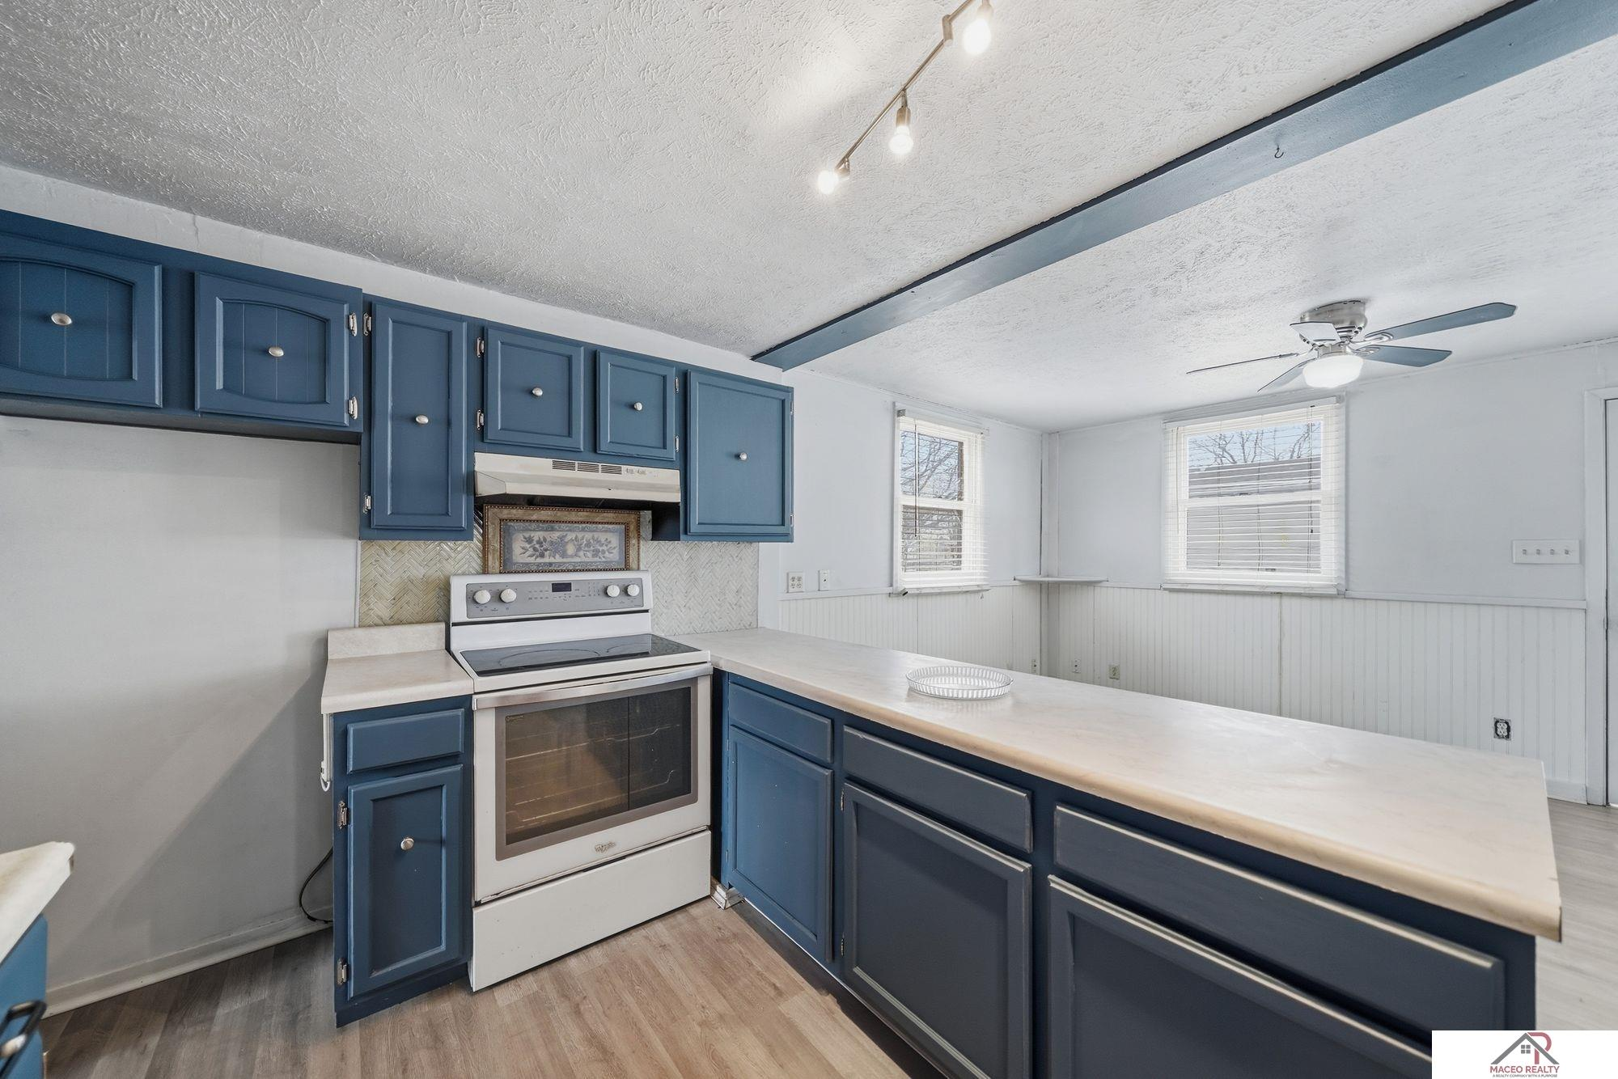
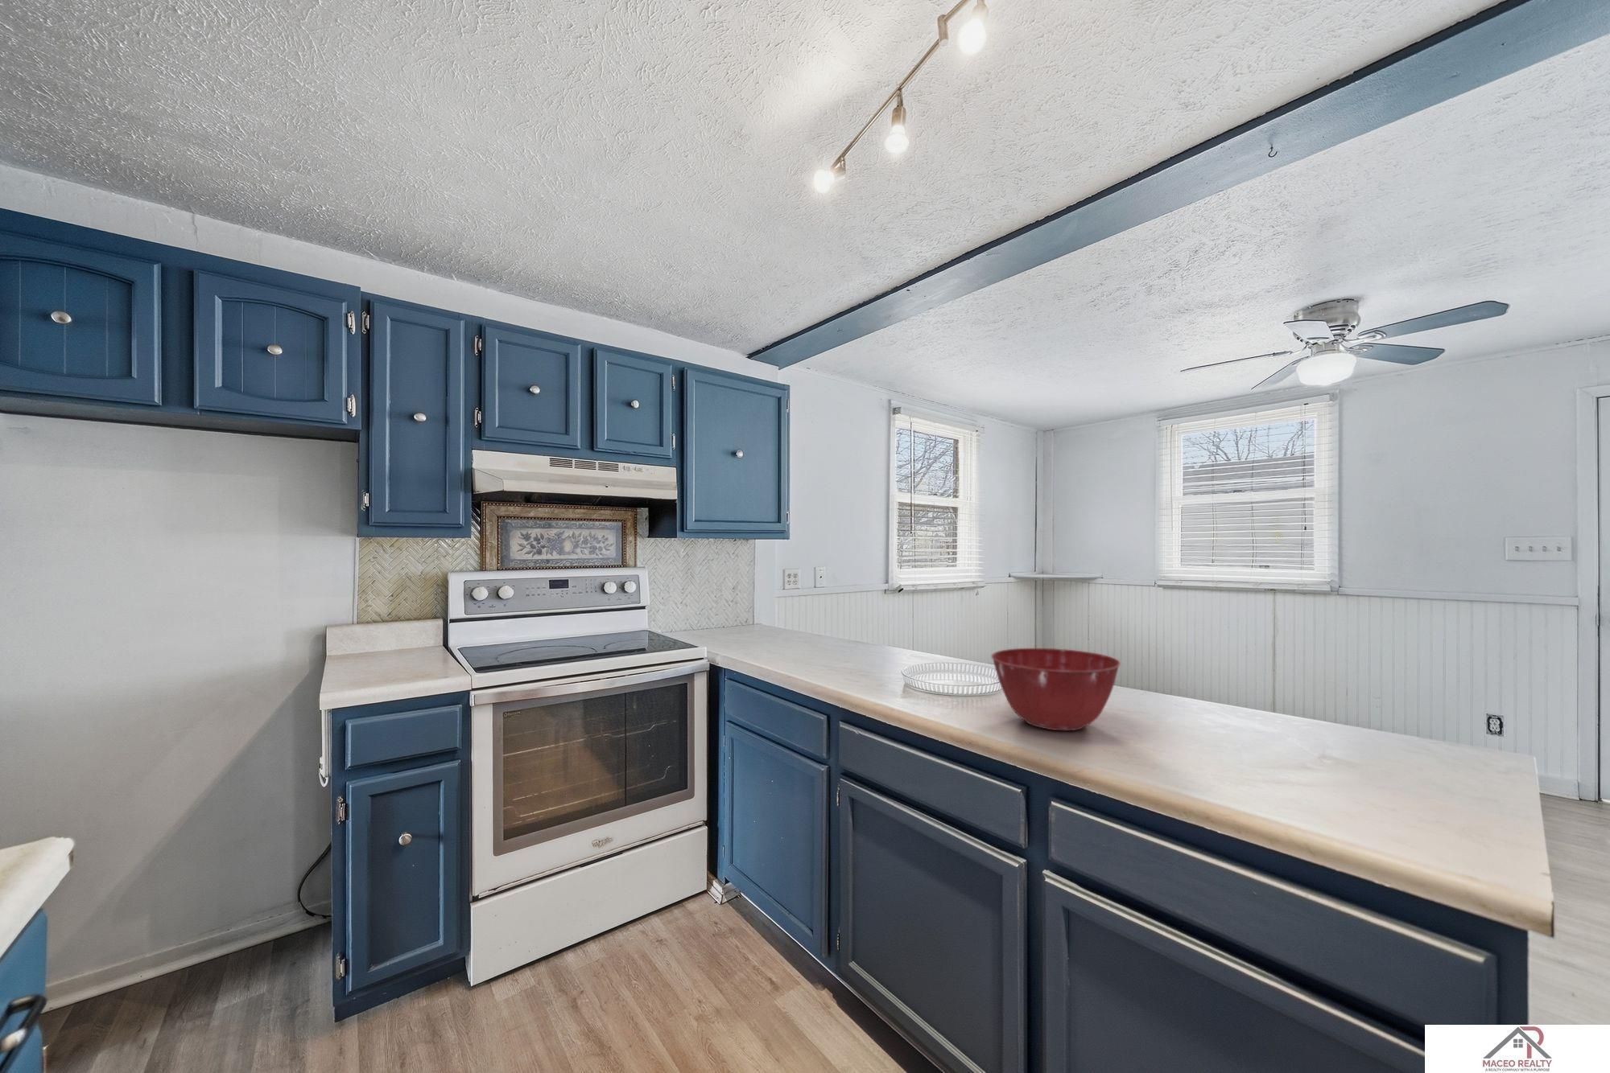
+ mixing bowl [991,648,1121,732]
